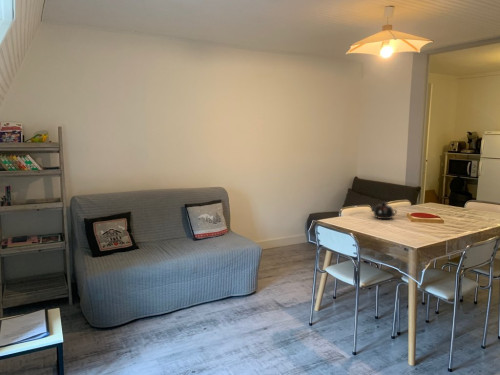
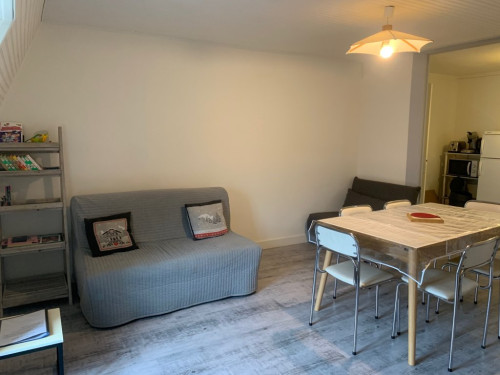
- teapot [370,201,398,220]
